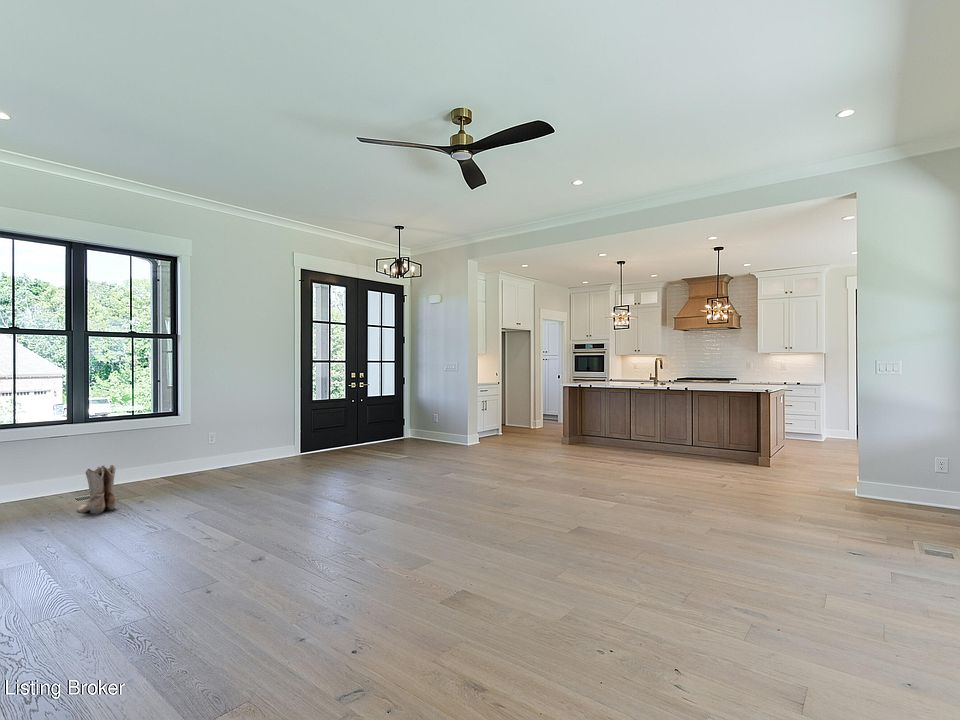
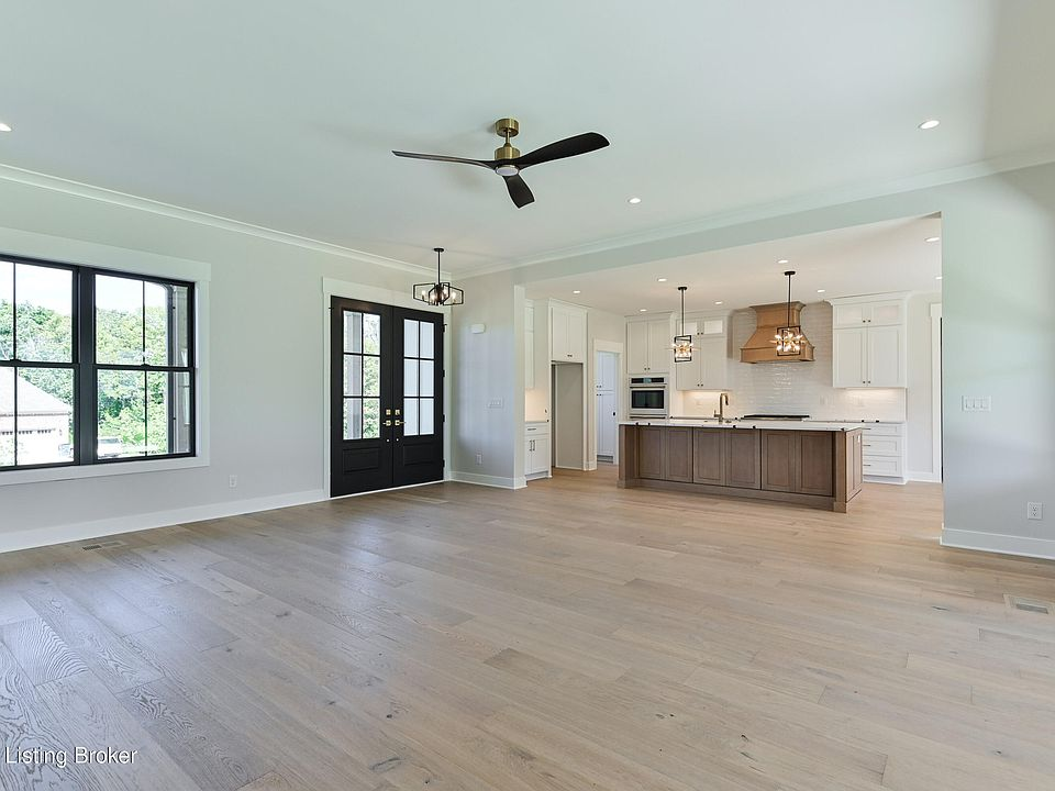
- boots [76,464,117,514]
